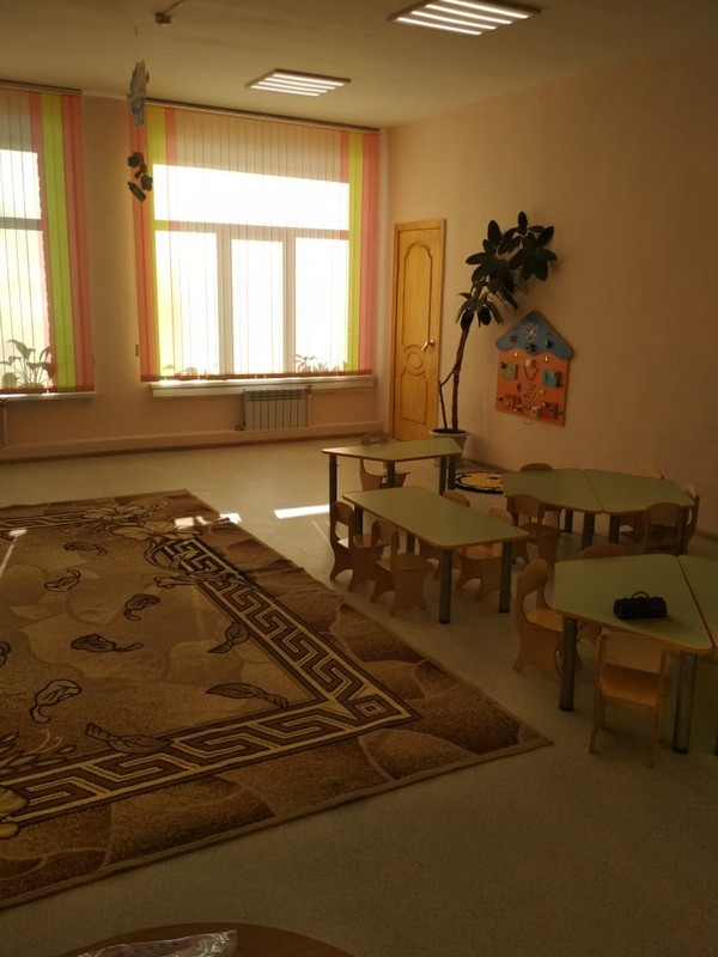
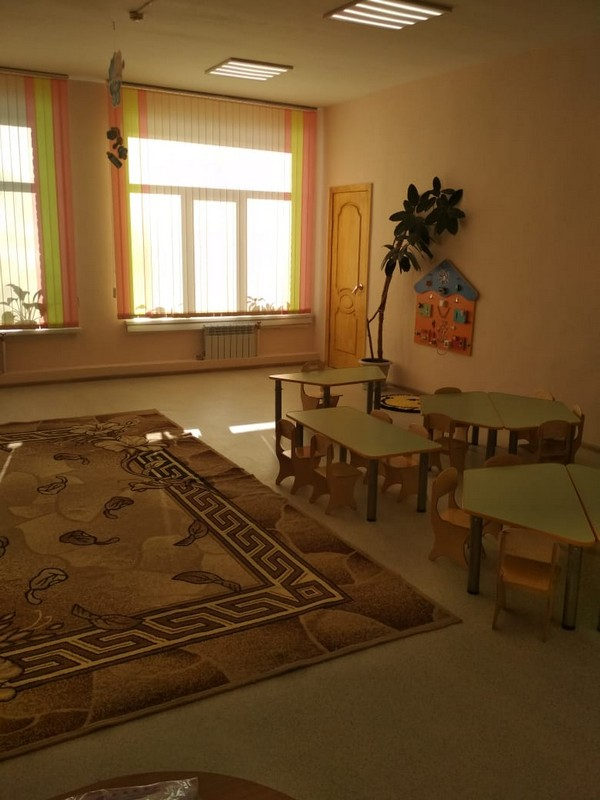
- pencil case [611,590,669,618]
